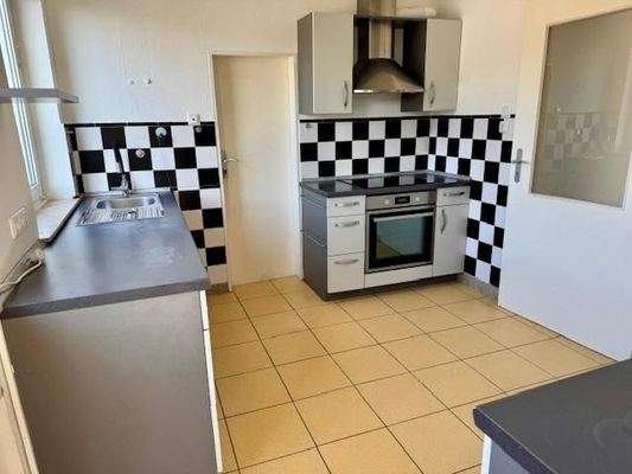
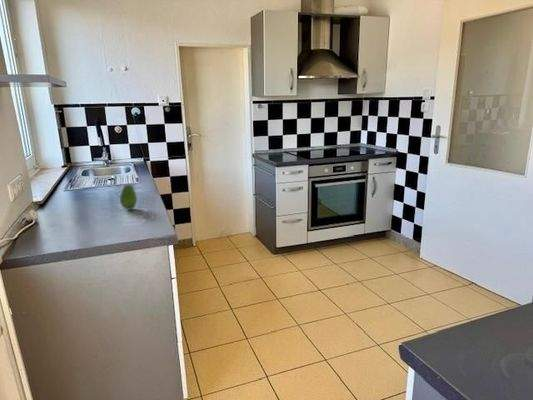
+ fruit [119,184,138,211]
